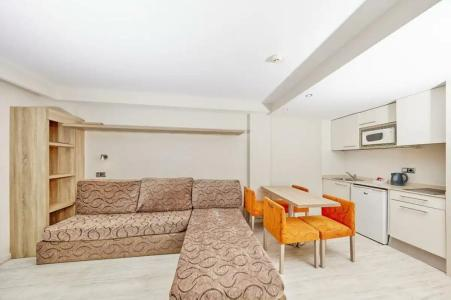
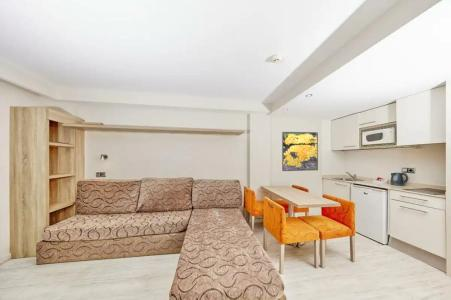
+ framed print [281,131,319,172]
